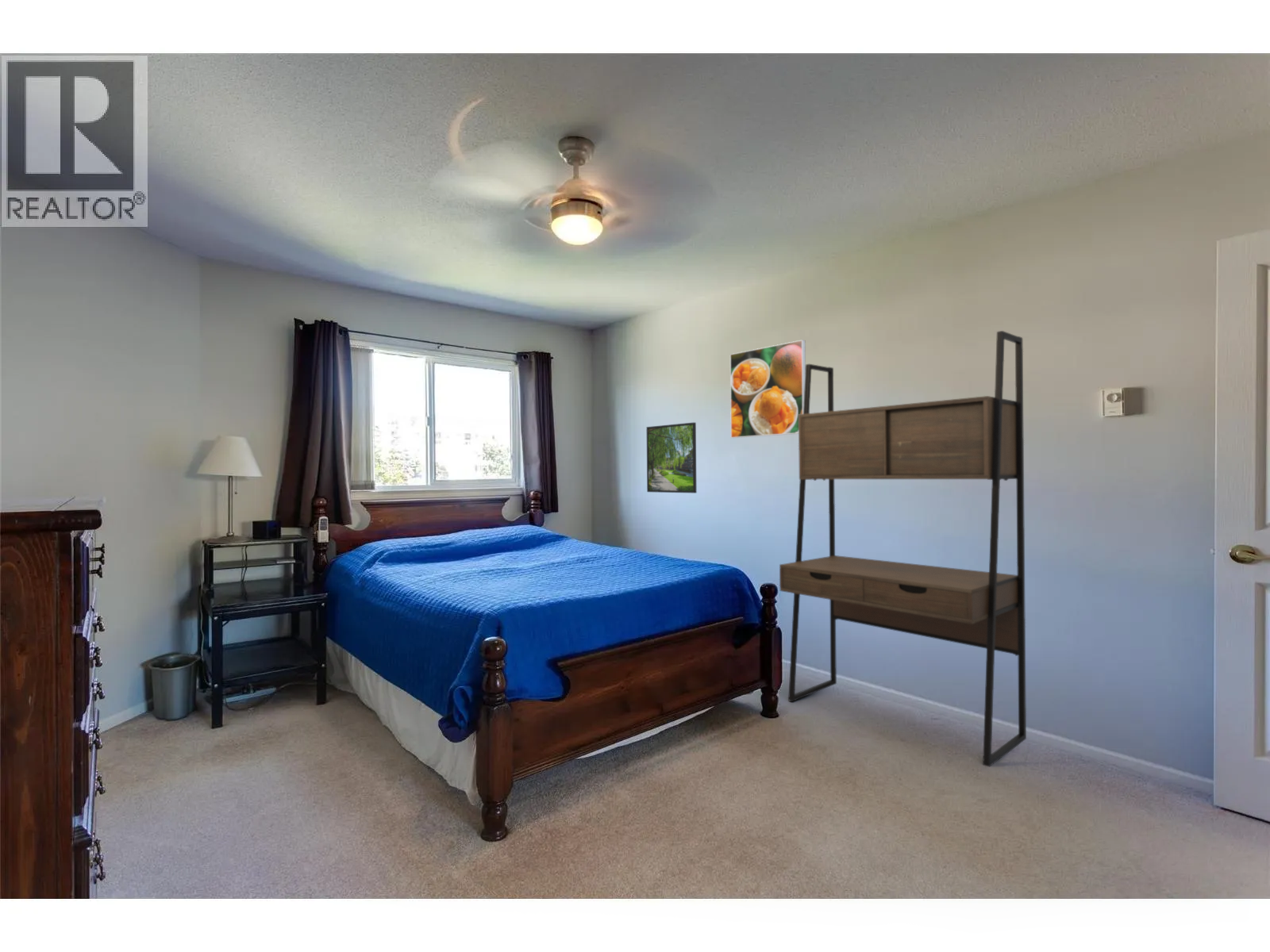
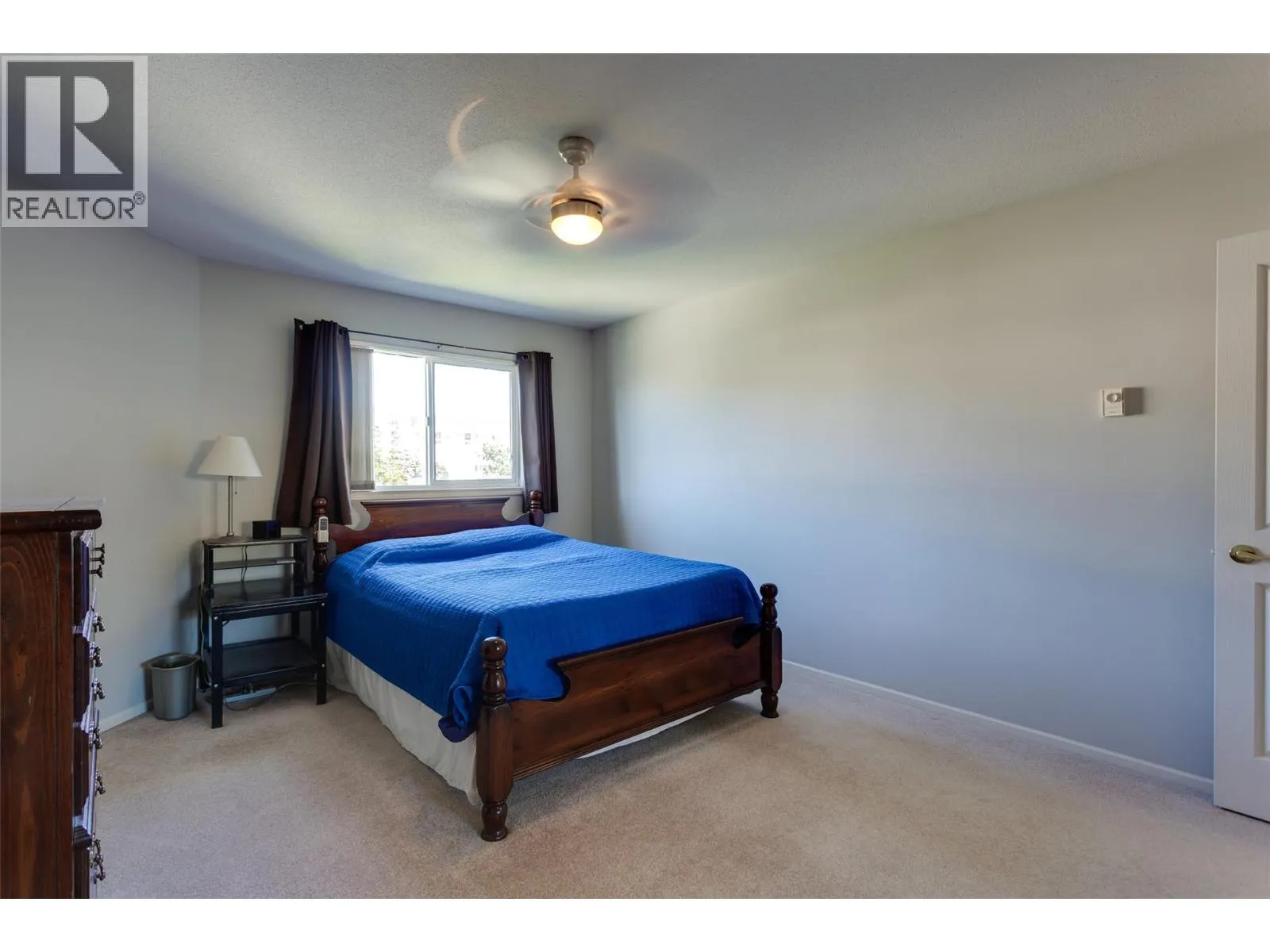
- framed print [729,339,806,439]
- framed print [645,421,698,494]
- desk [779,330,1027,768]
